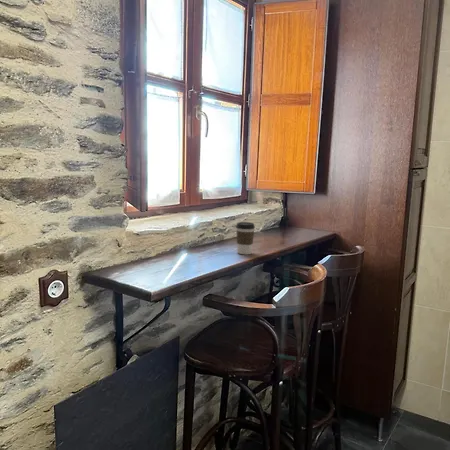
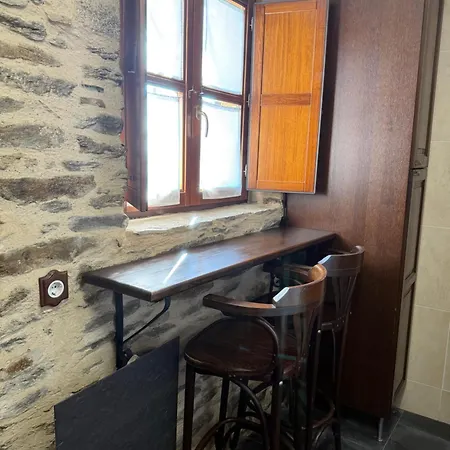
- coffee cup [235,221,256,255]
